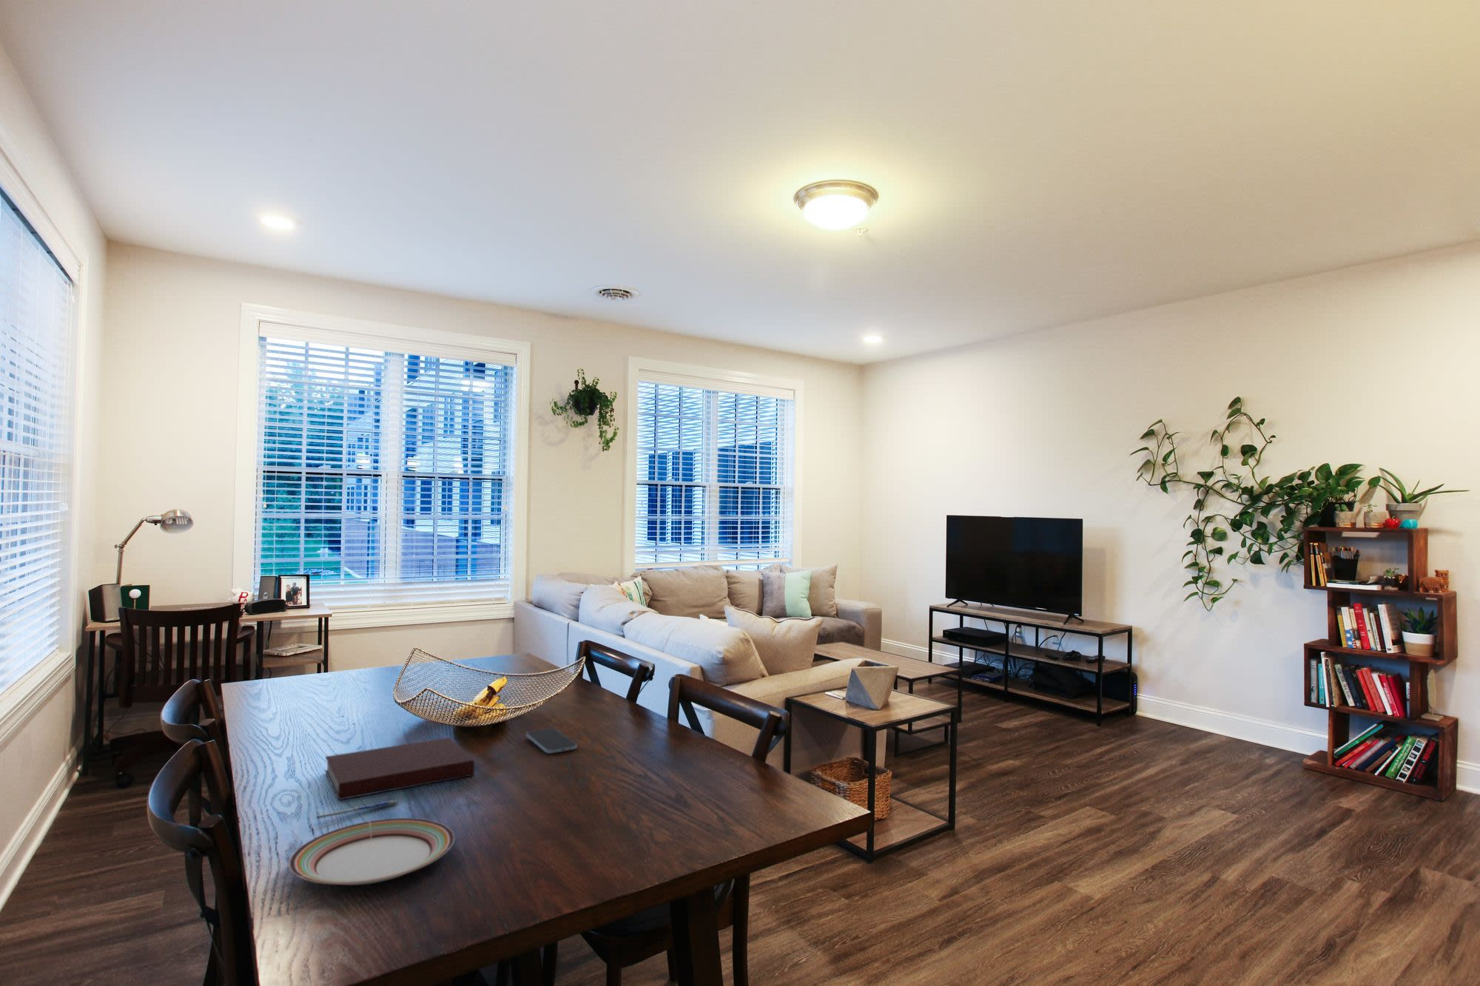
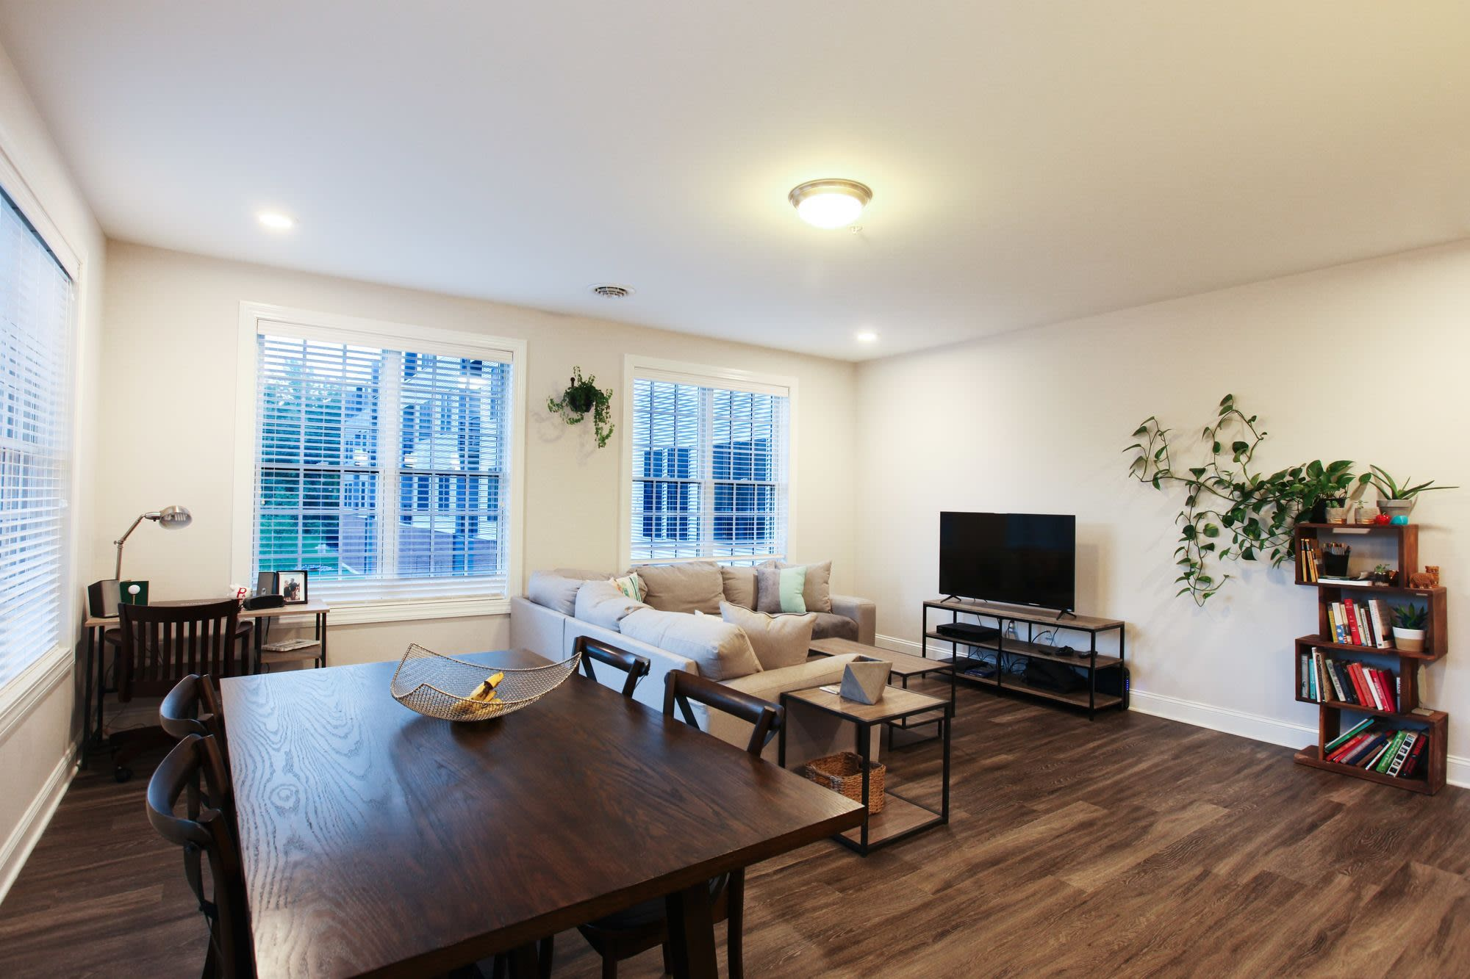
- notebook [325,736,475,801]
- pen [314,800,398,820]
- smartphone [525,727,578,755]
- plate [288,818,456,886]
